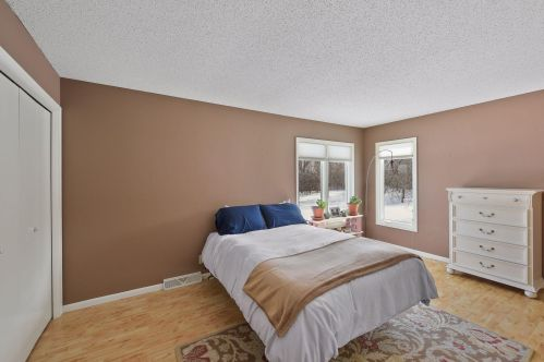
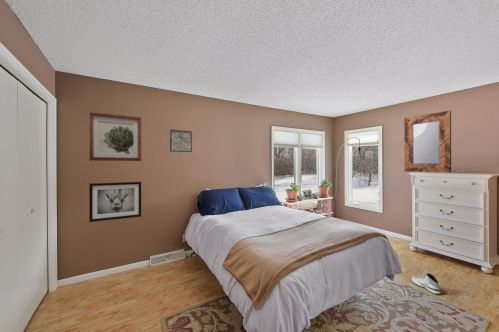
+ home mirror [403,110,452,173]
+ sneaker [410,272,441,295]
+ wall art [89,111,142,162]
+ wall art [169,129,193,153]
+ wall art [88,181,142,223]
